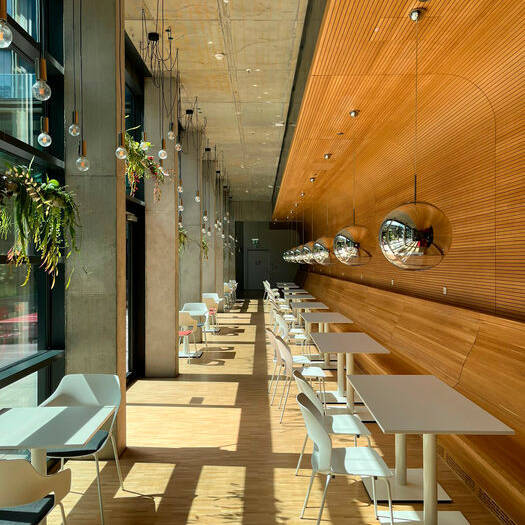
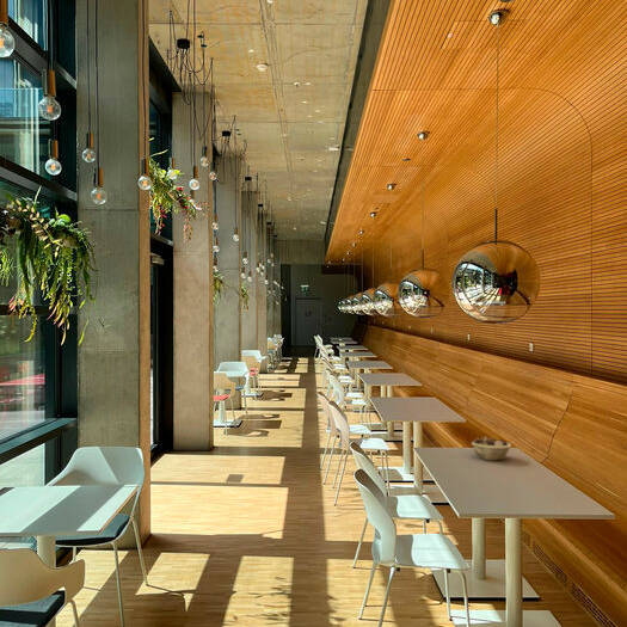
+ succulent planter [471,435,512,461]
